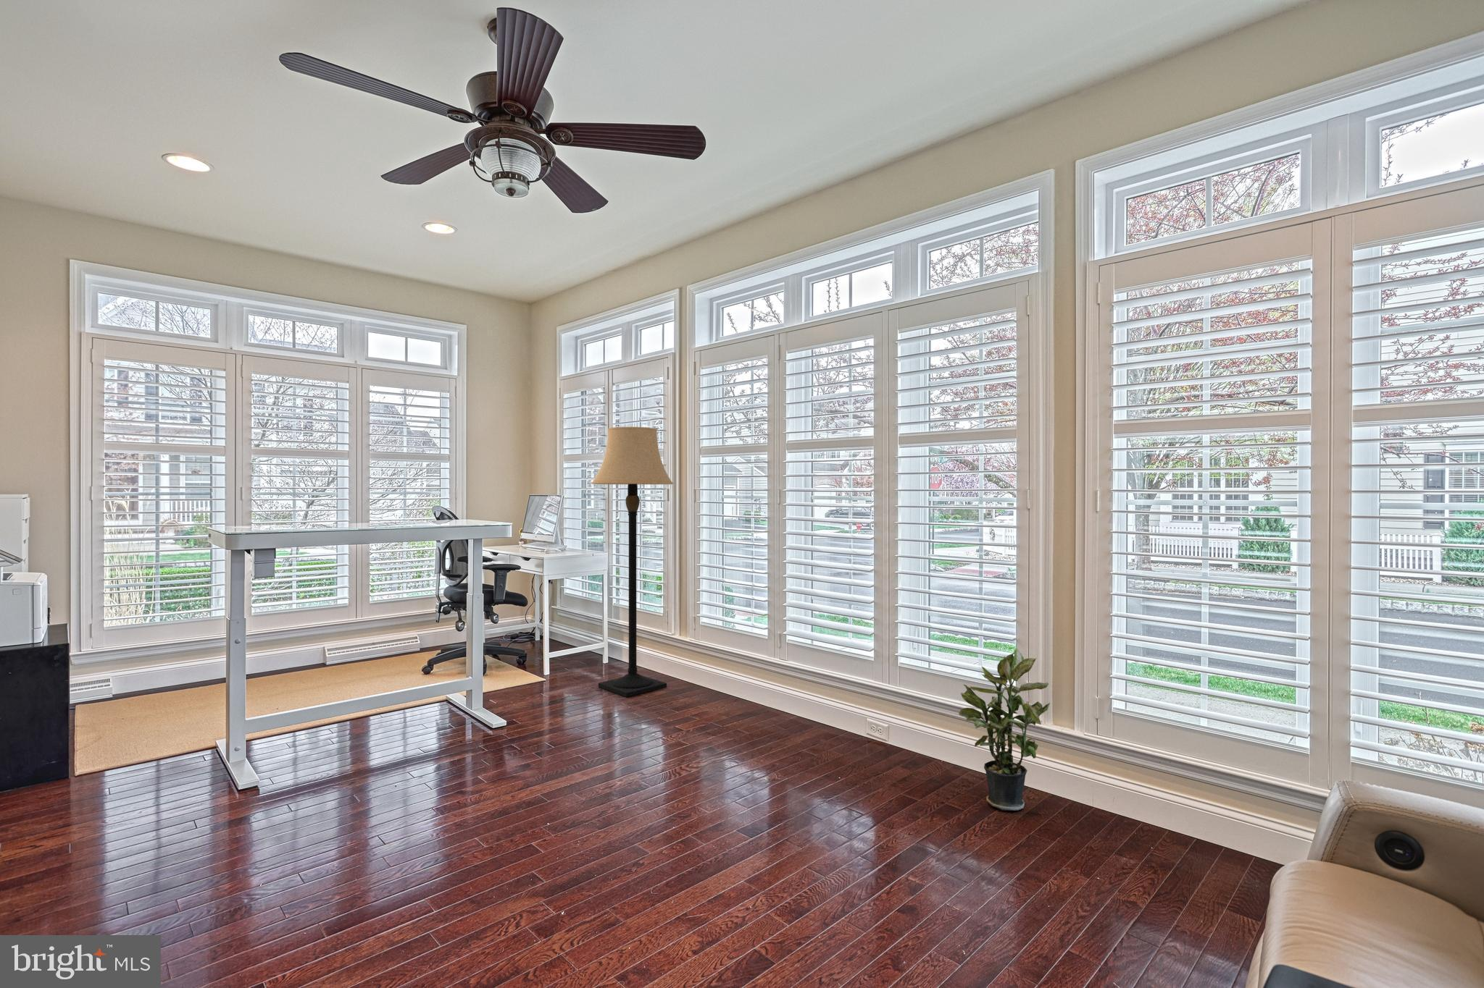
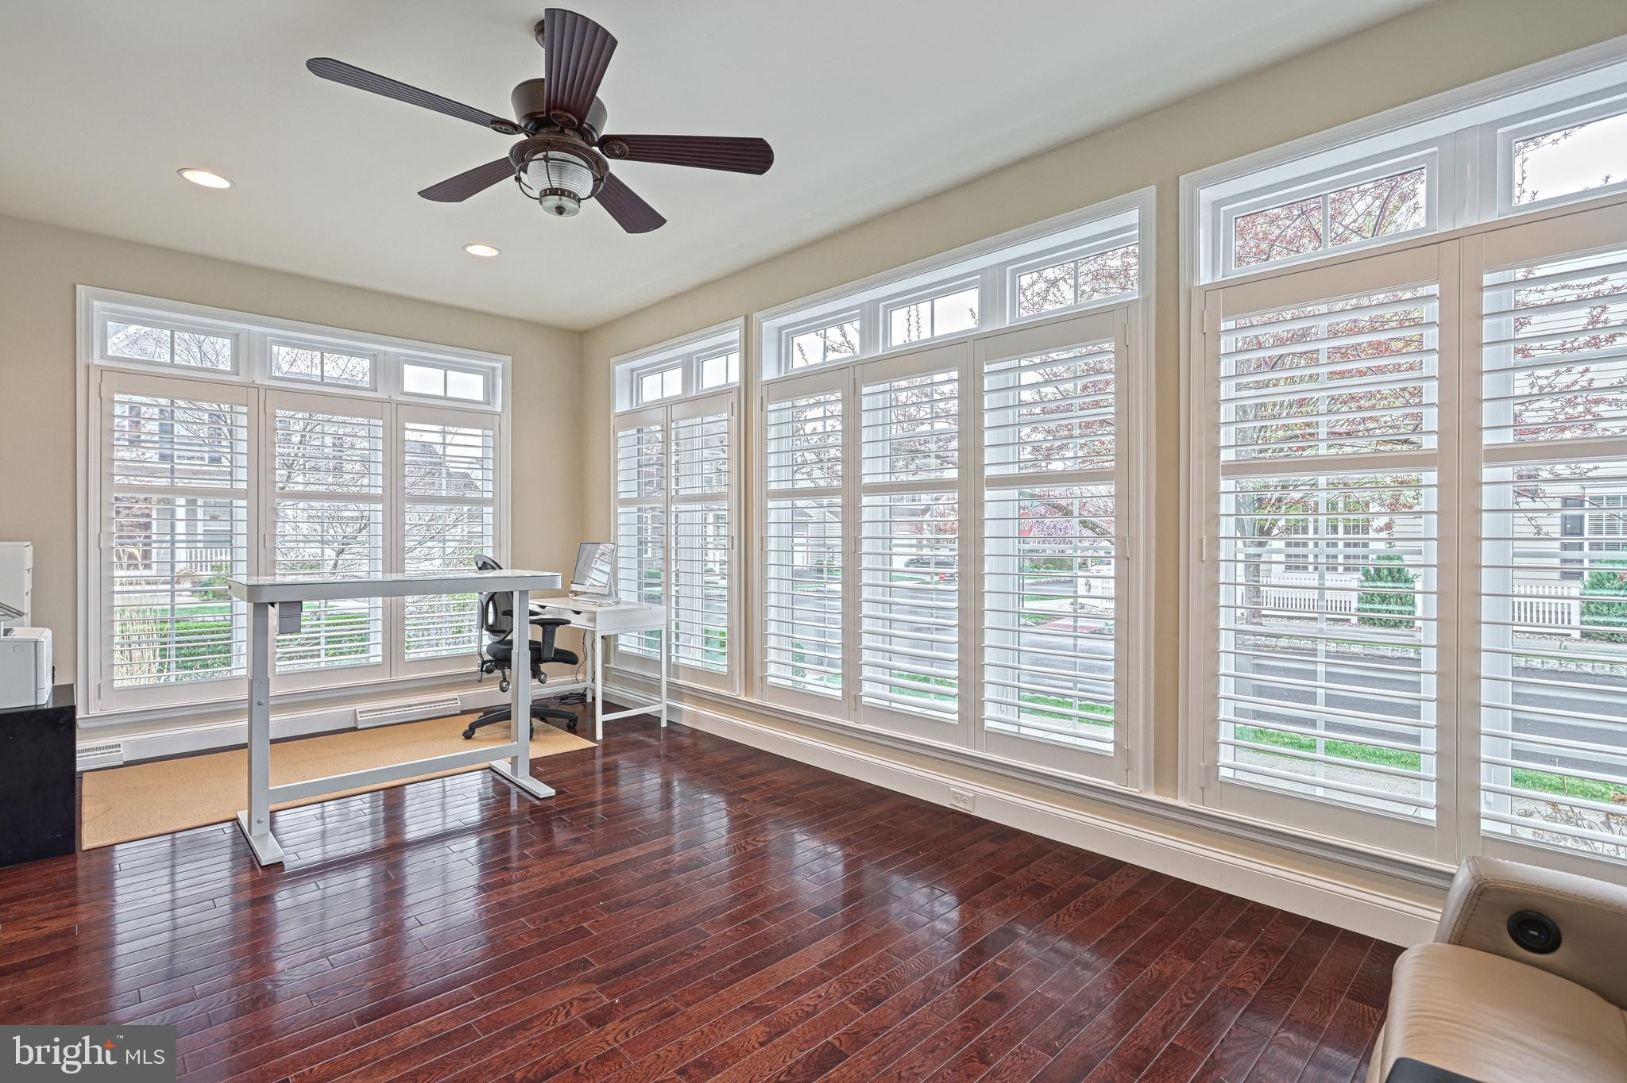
- lamp [590,427,674,698]
- potted plant [958,647,1050,812]
